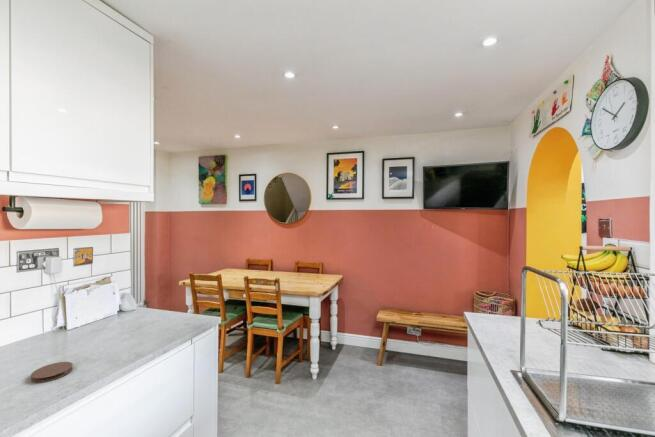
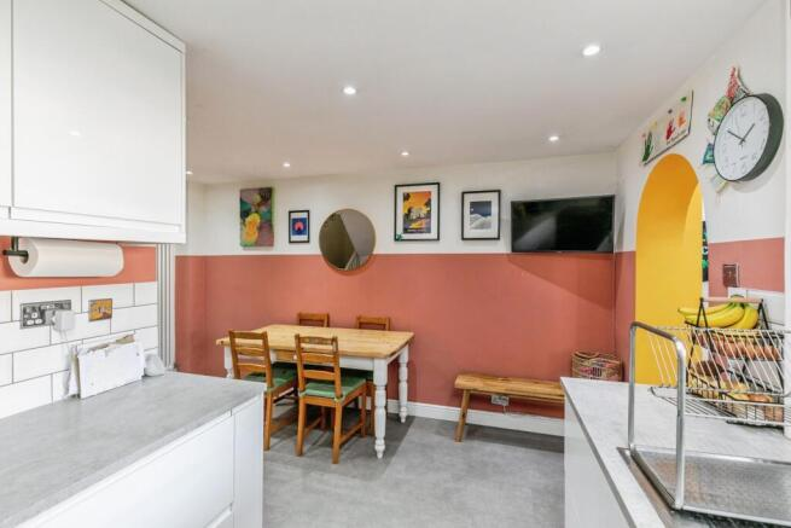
- coaster [30,361,74,383]
